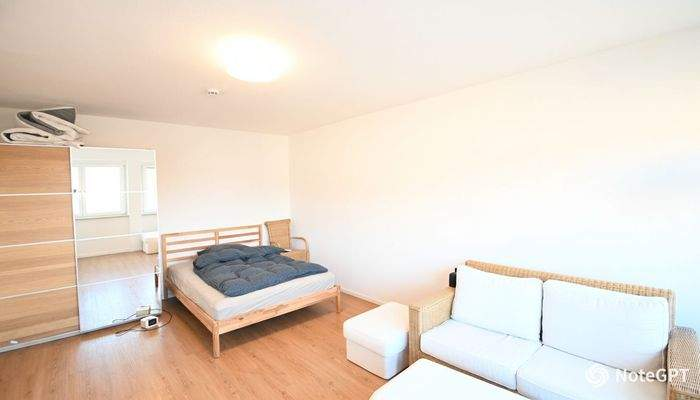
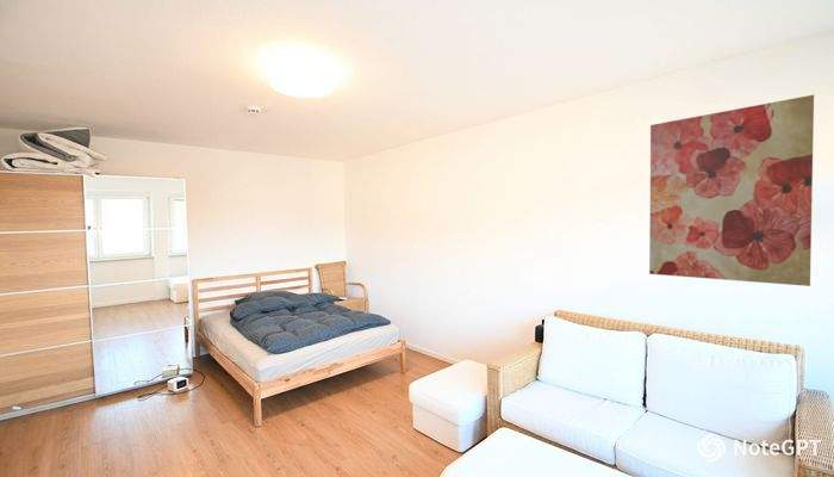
+ wall art [648,94,815,287]
